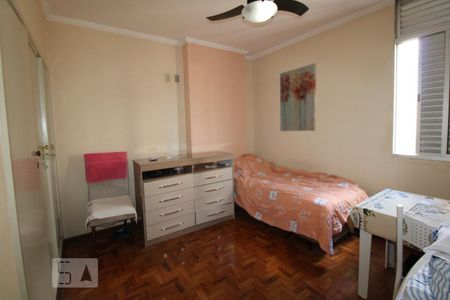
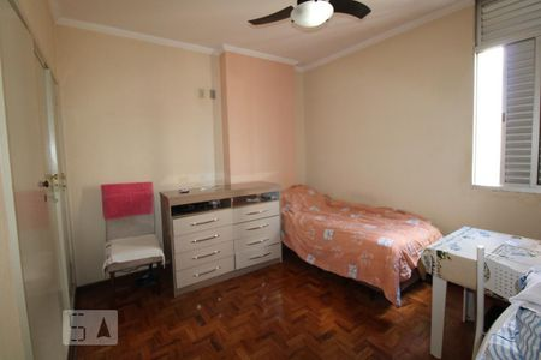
- wall art [279,62,317,132]
